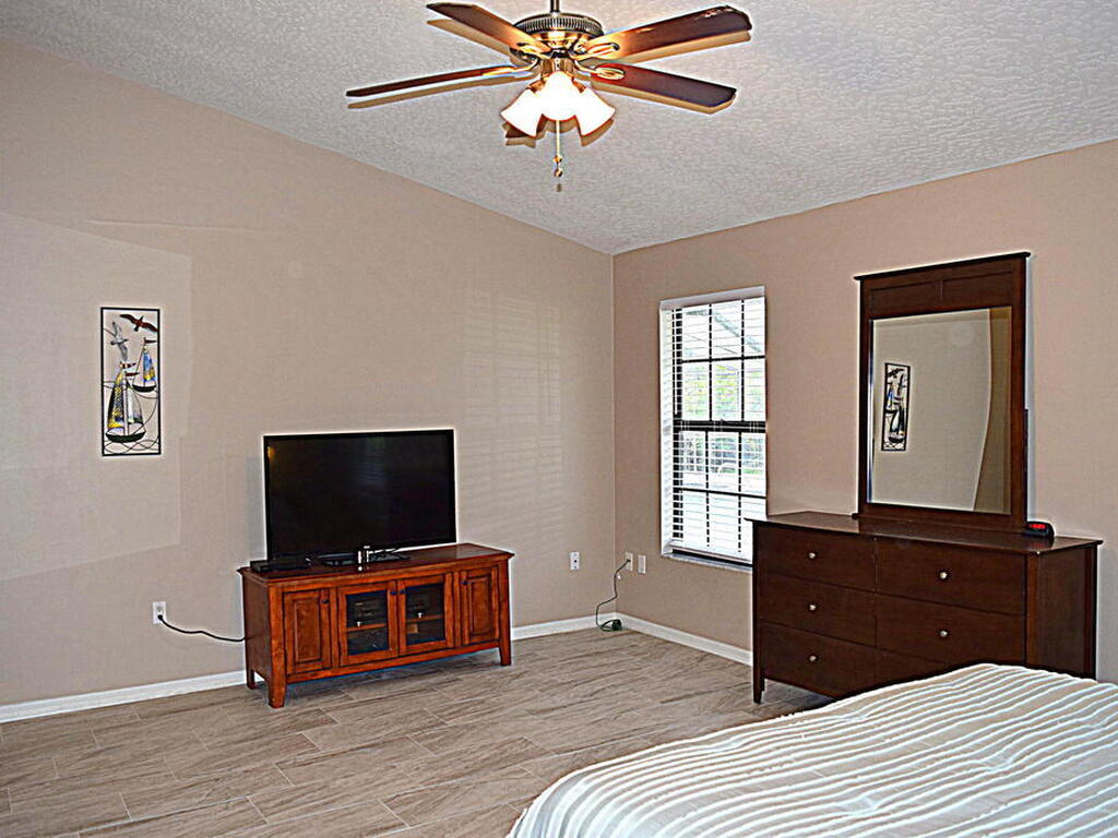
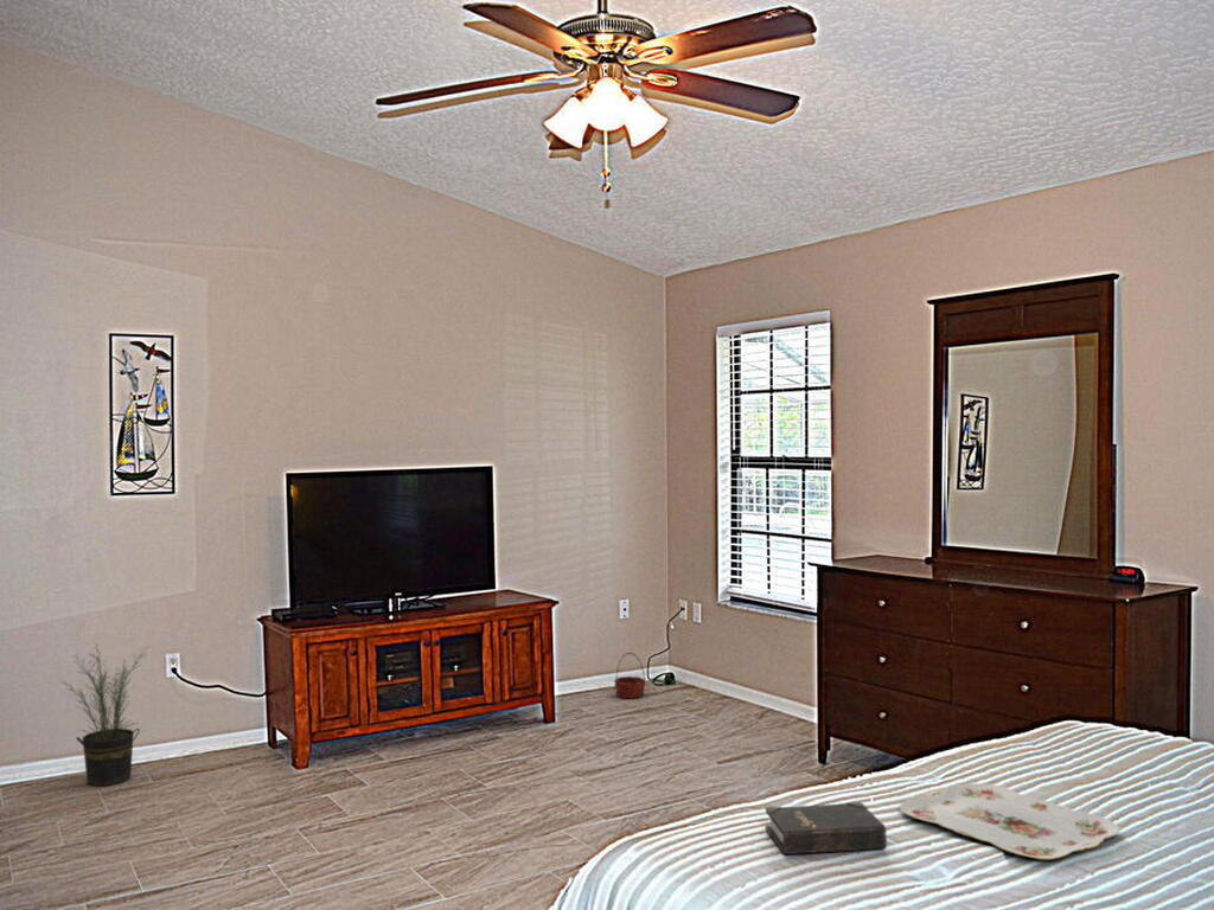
+ potted plant [59,643,153,787]
+ serving tray [899,782,1120,860]
+ basket [613,652,647,699]
+ hardback book [765,801,888,855]
